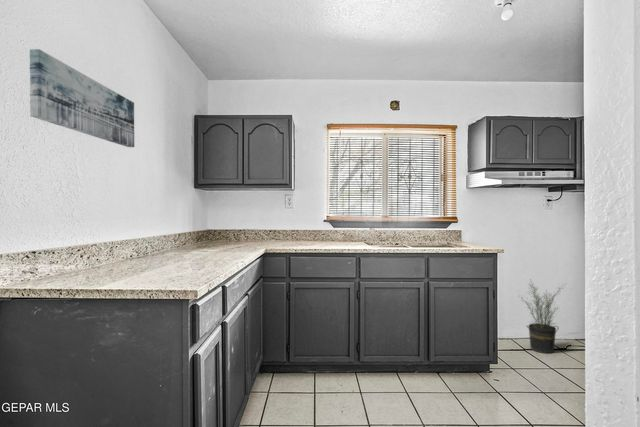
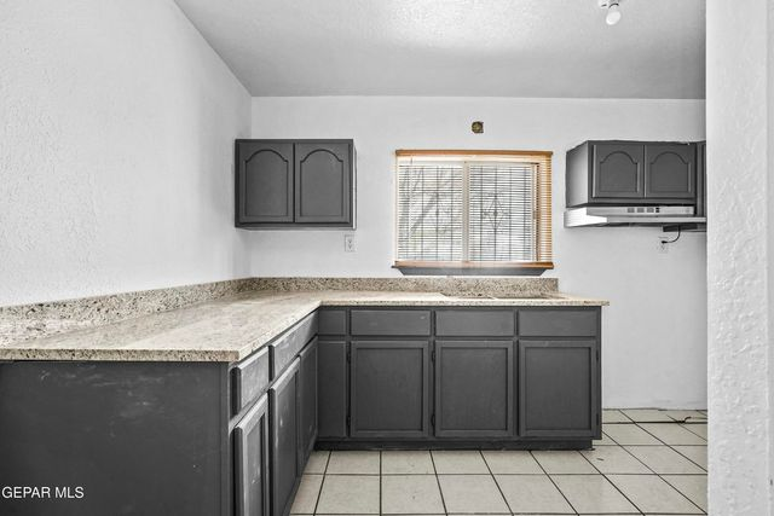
- potted plant [518,280,566,354]
- wall art [28,48,135,148]
